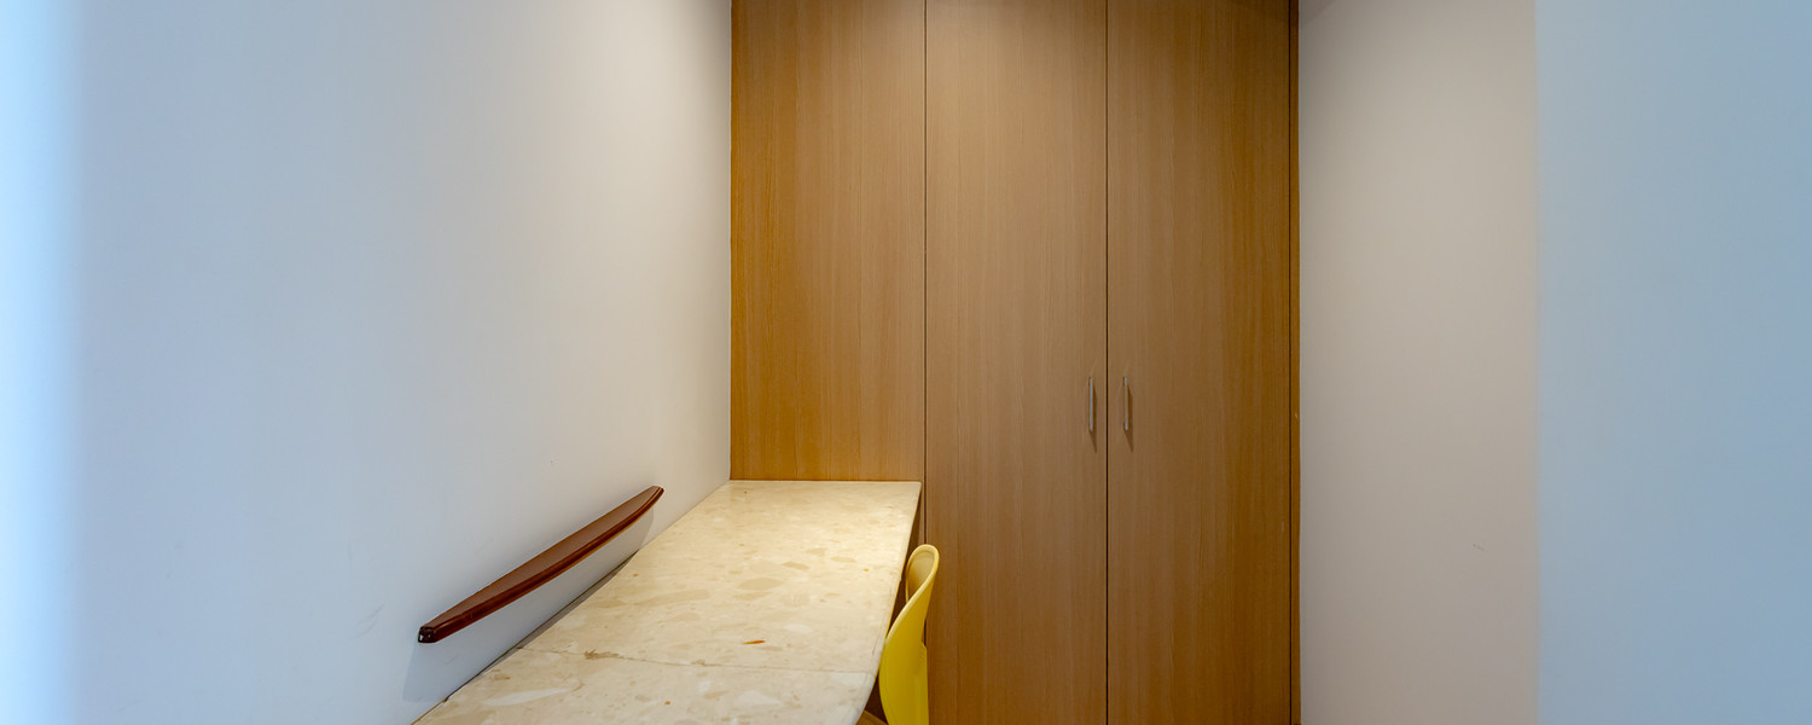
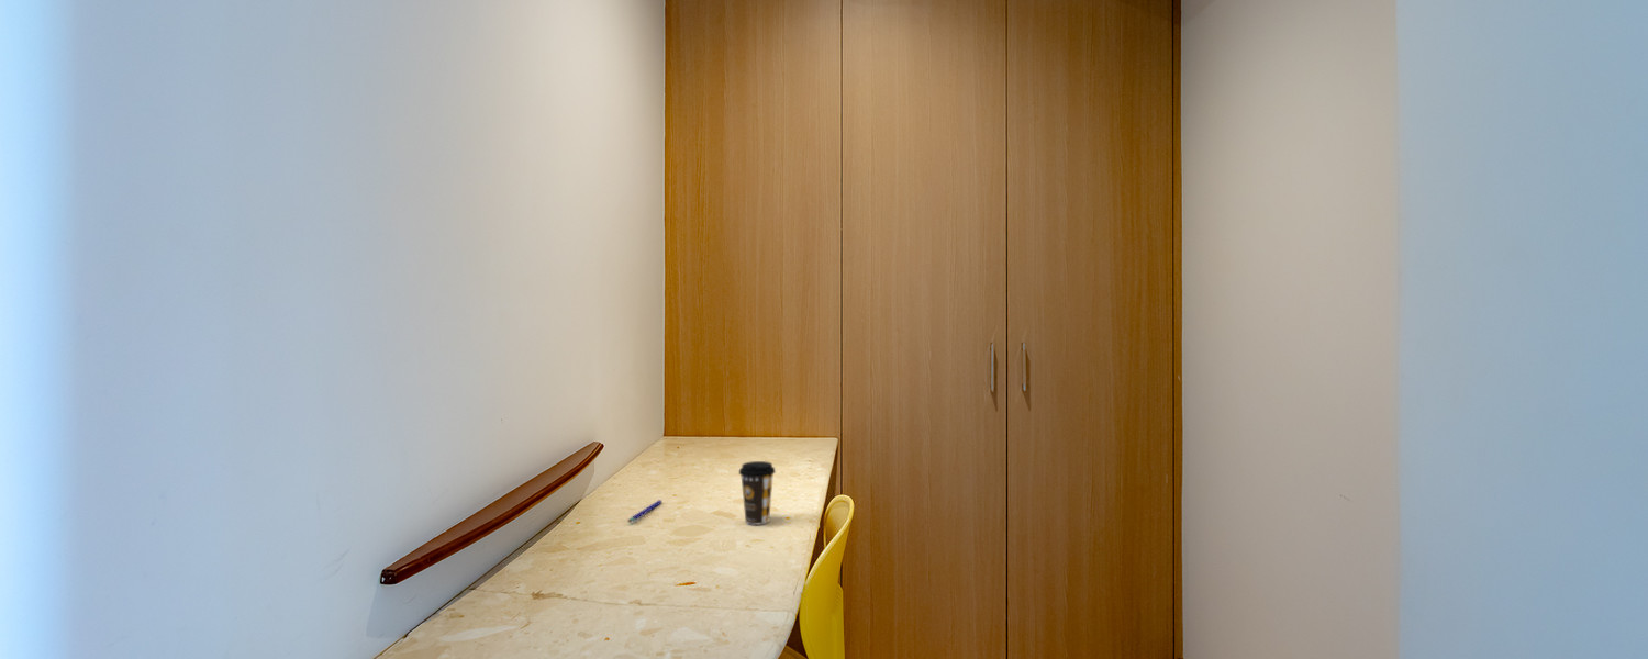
+ pen [626,499,662,524]
+ coffee cup [737,460,777,526]
